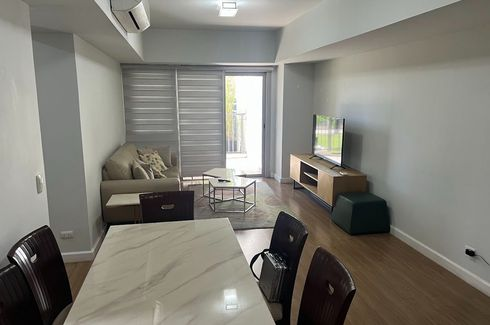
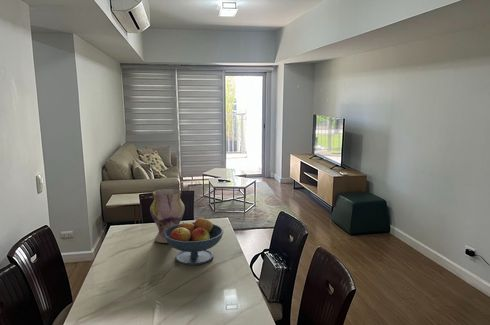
+ fruit bowl [164,216,224,266]
+ vase [149,188,186,244]
